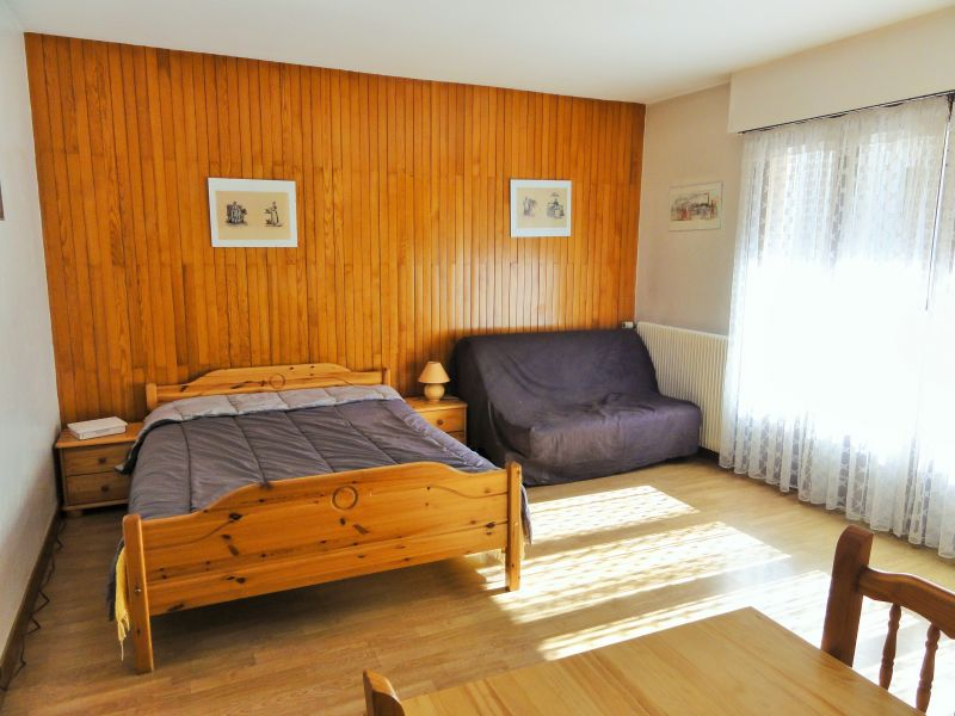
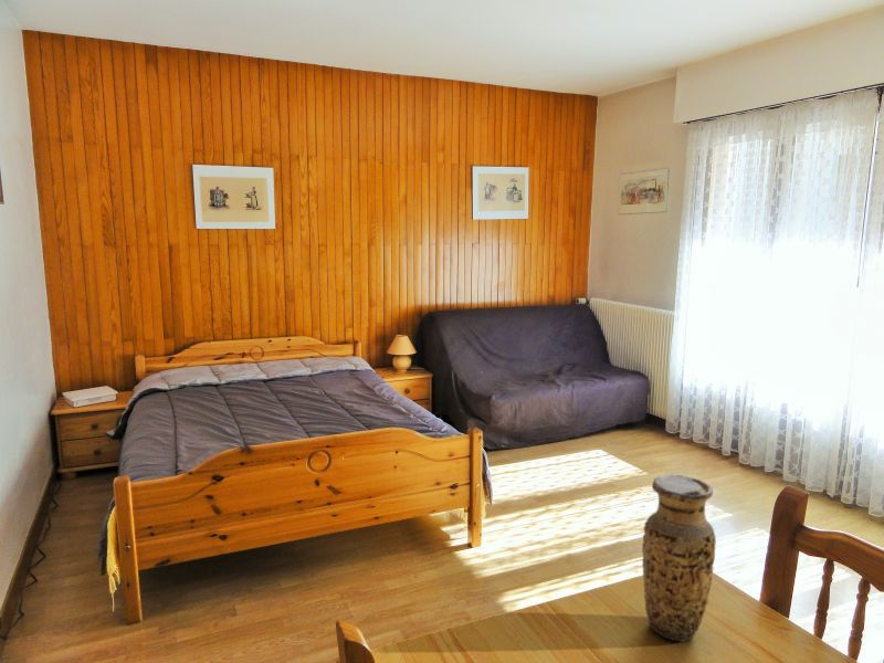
+ vase [641,473,717,643]
